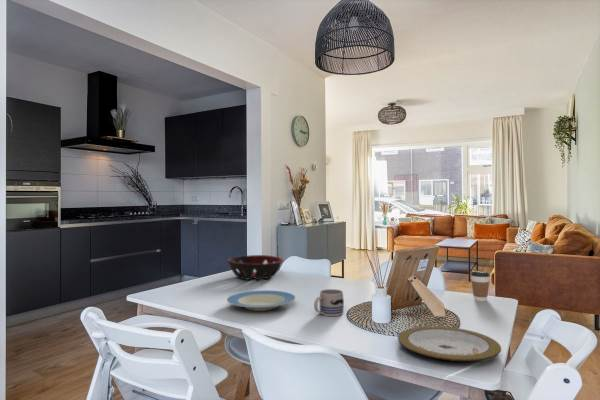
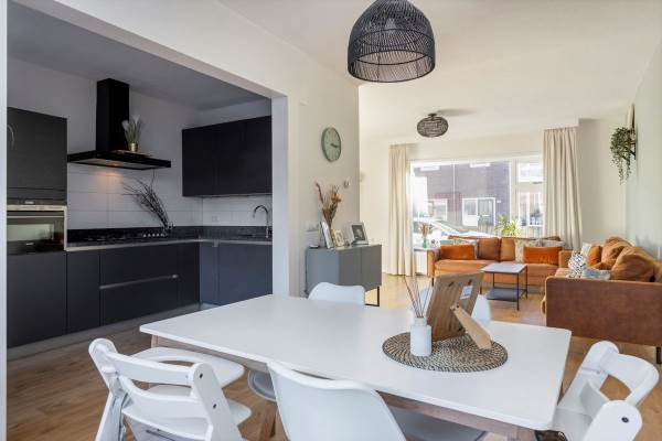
- decorative bowl [226,254,284,281]
- coffee cup [470,270,491,302]
- plate [397,325,502,362]
- plate [226,289,297,312]
- mug [313,288,345,317]
